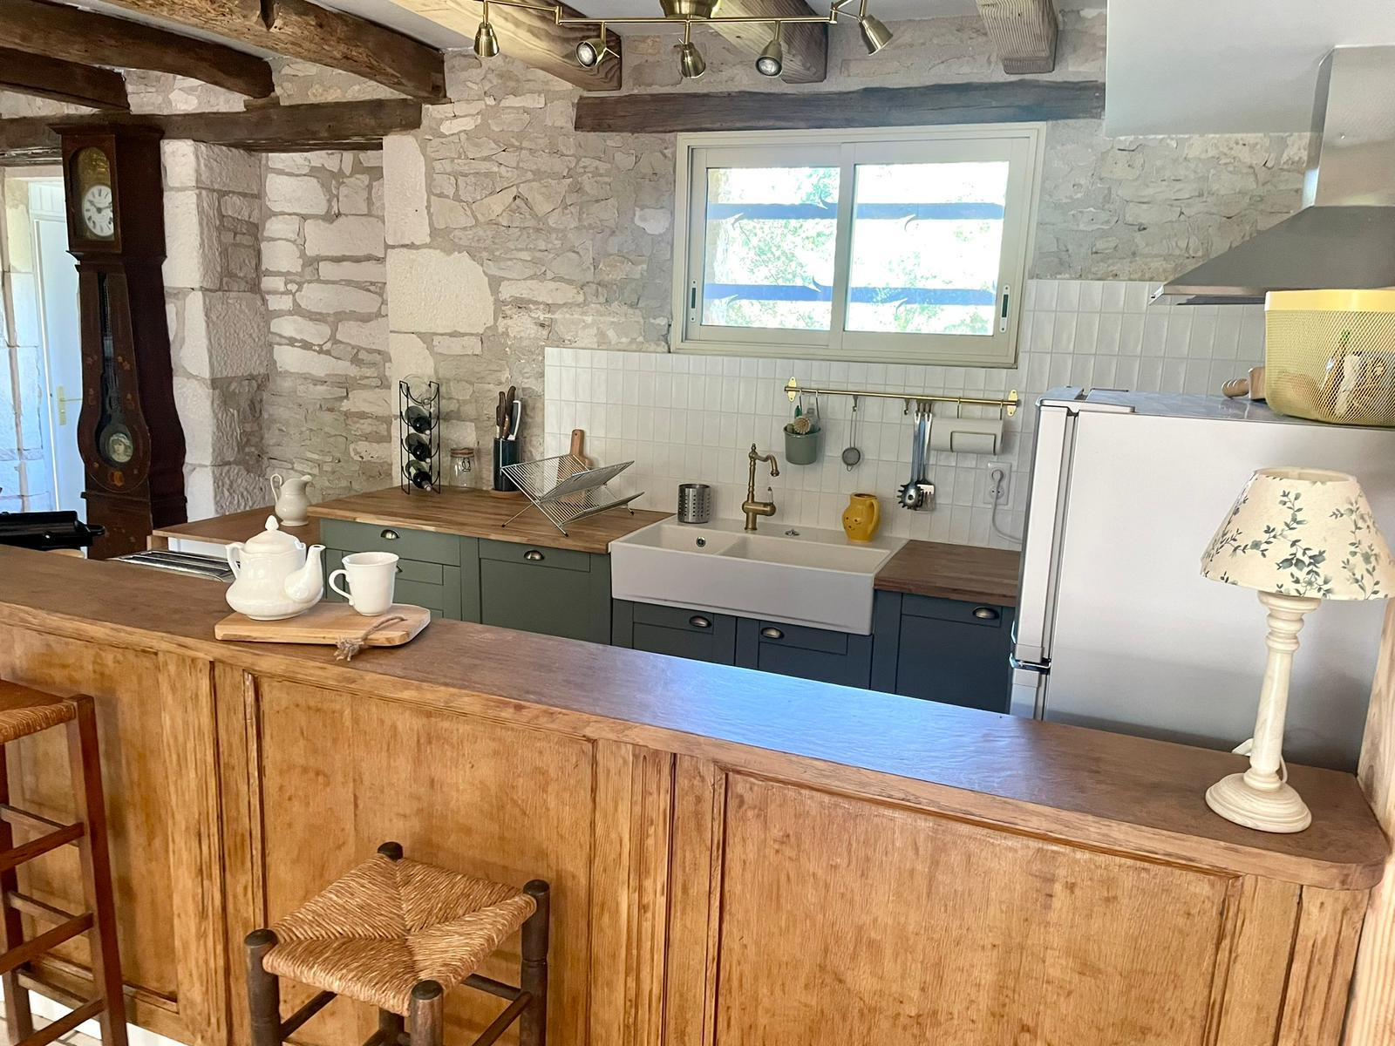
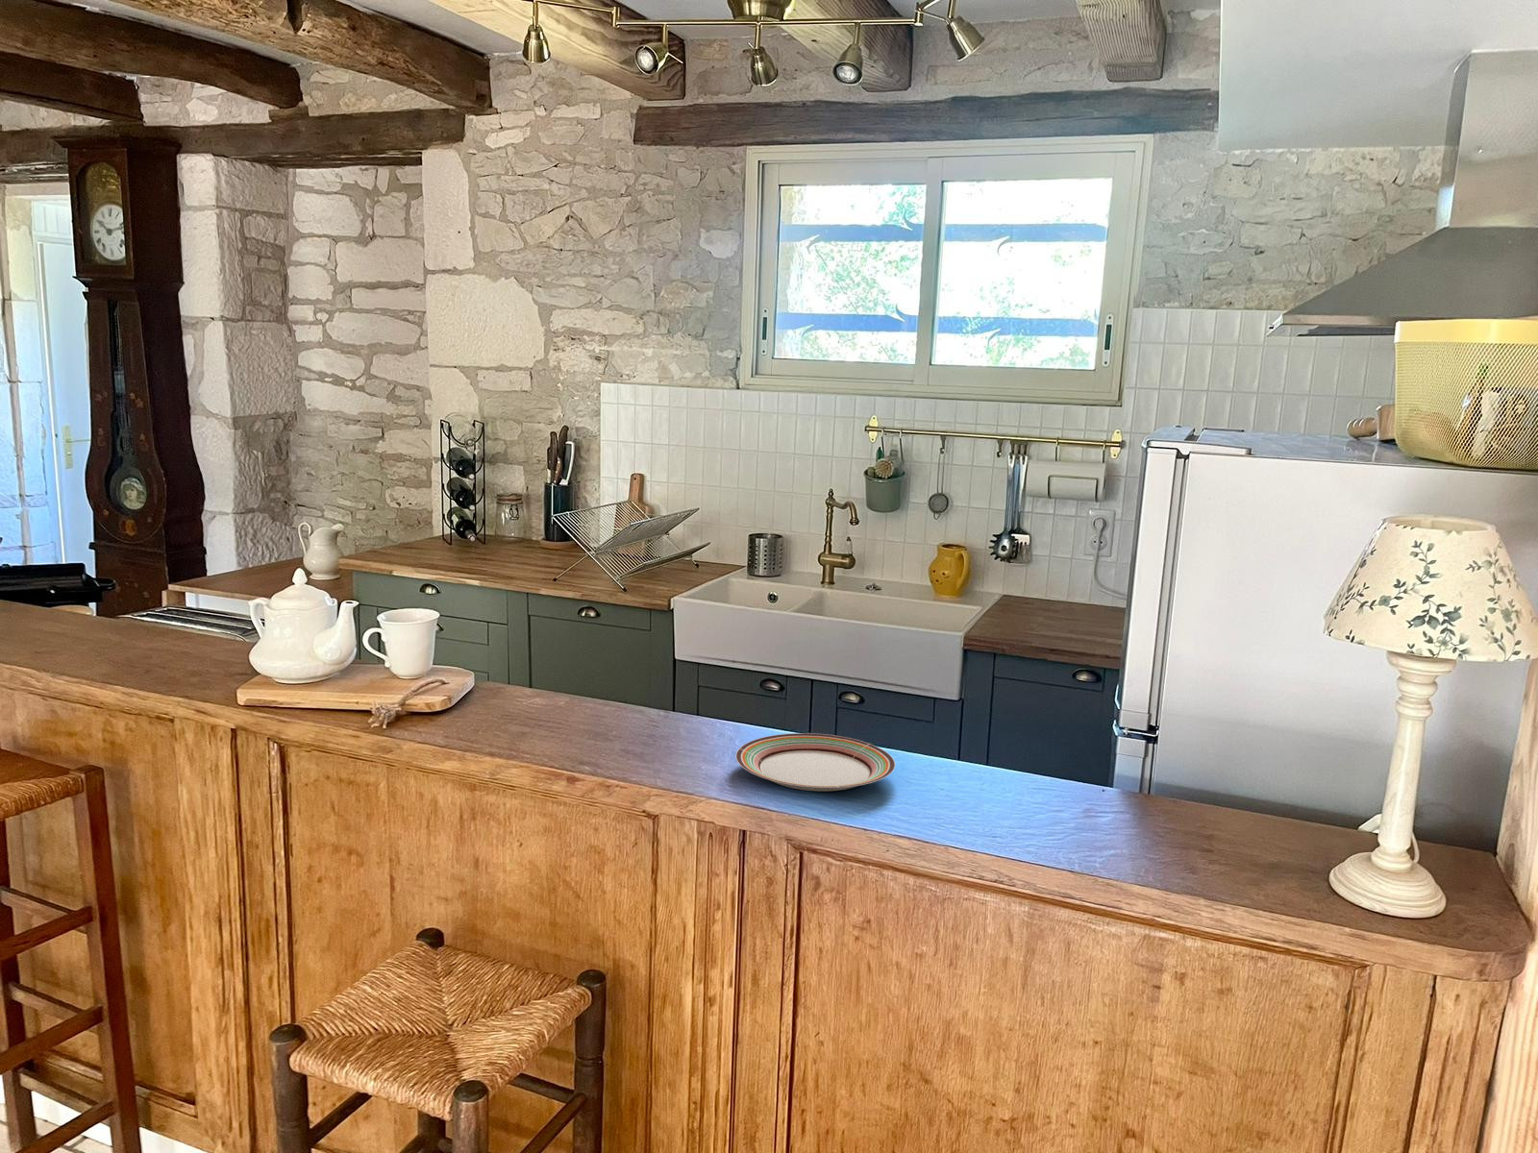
+ plate [735,733,896,792]
